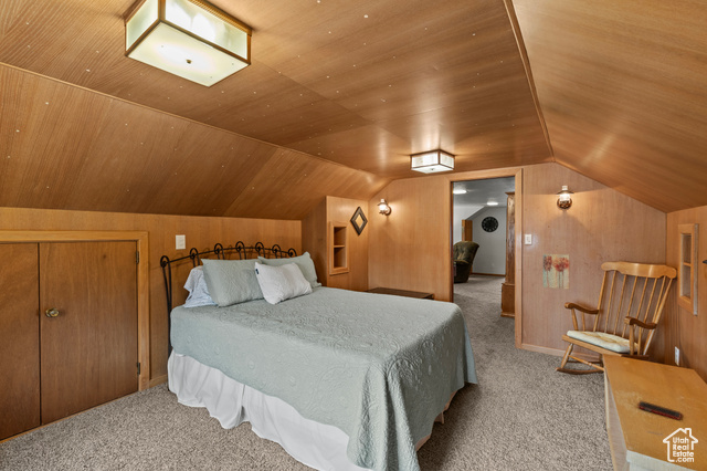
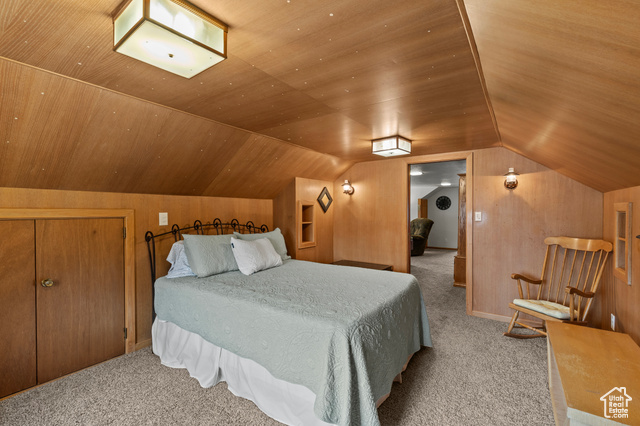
- wall art [542,253,571,291]
- cell phone [636,400,683,421]
